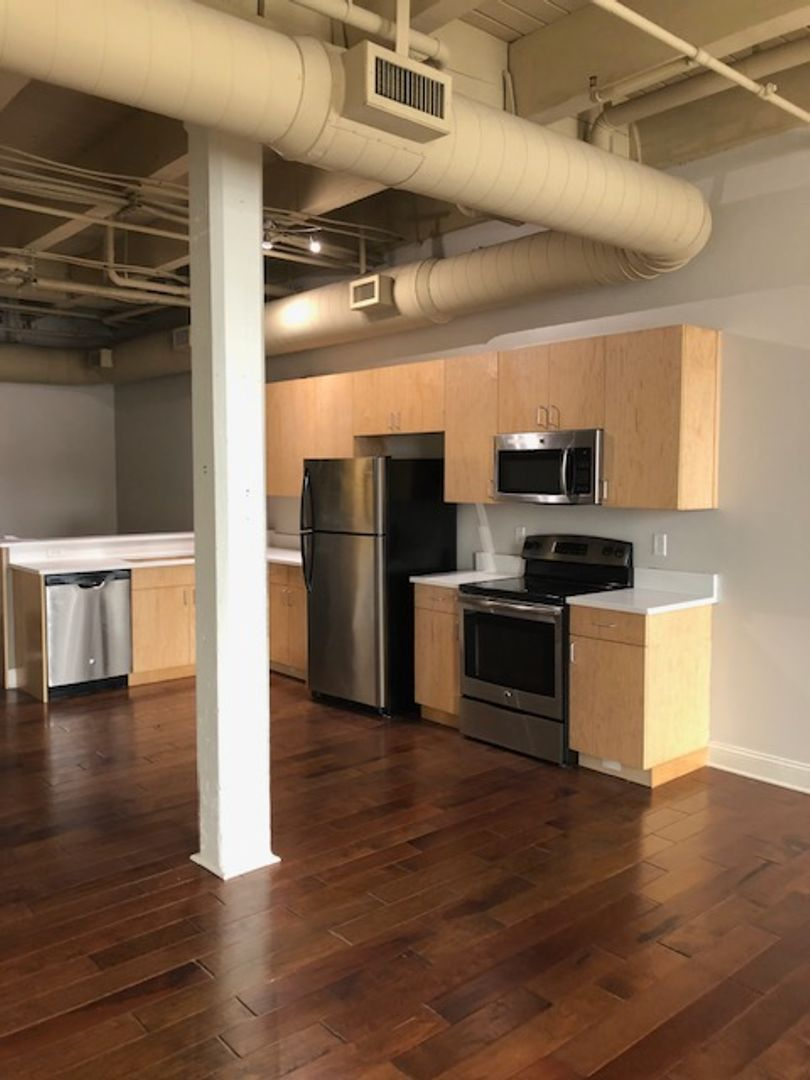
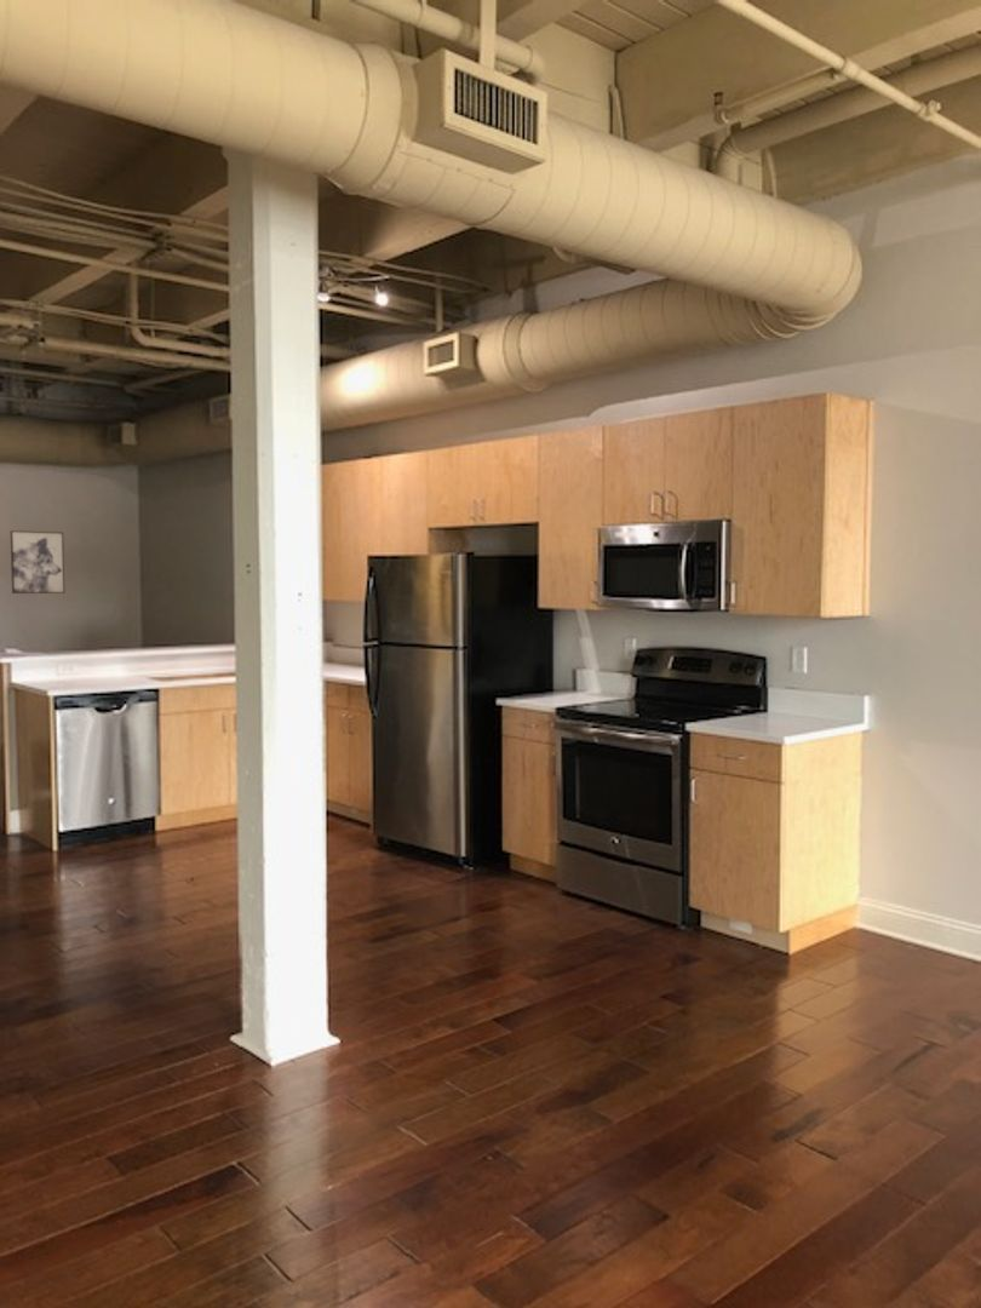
+ wall art [10,529,65,595]
